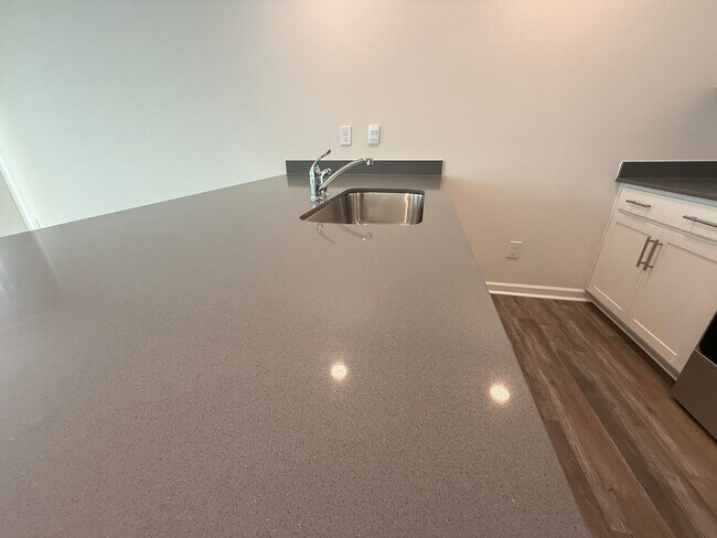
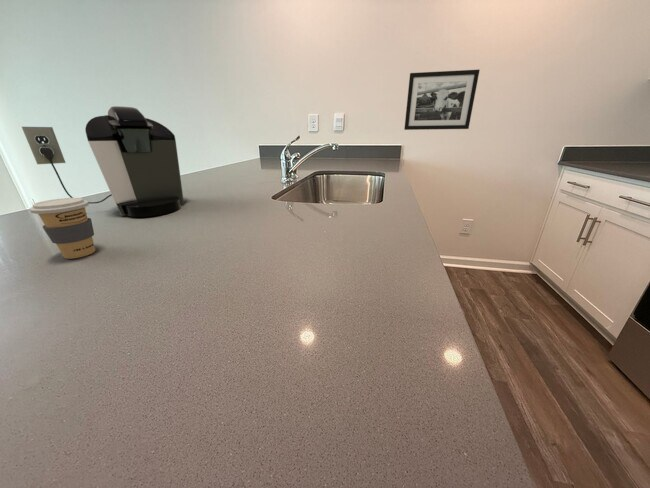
+ coffee cup [29,197,96,260]
+ coffee maker [21,105,185,218]
+ picture frame [403,69,481,131]
